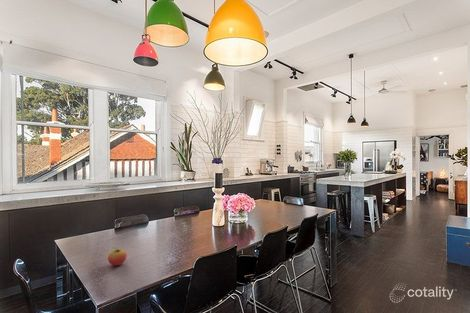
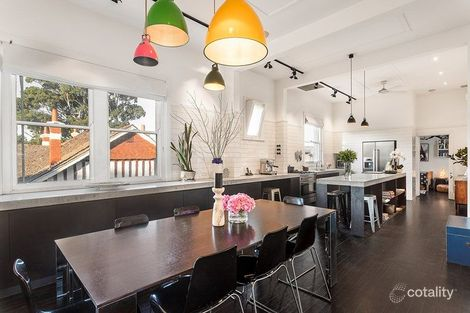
- fruit [107,246,128,267]
